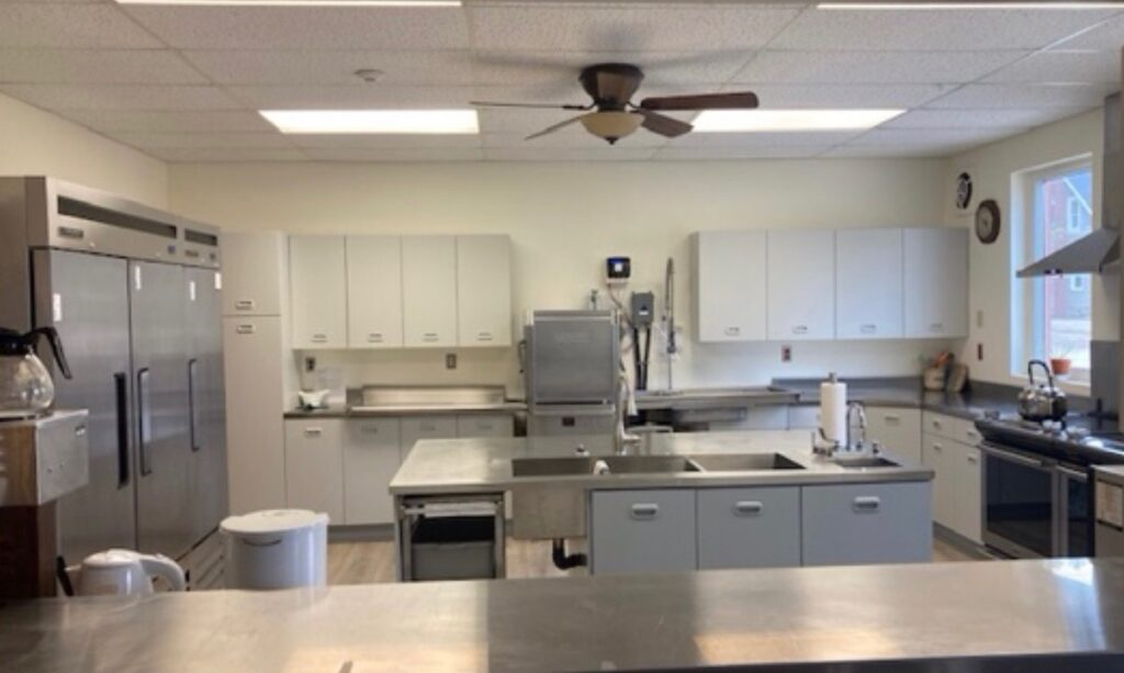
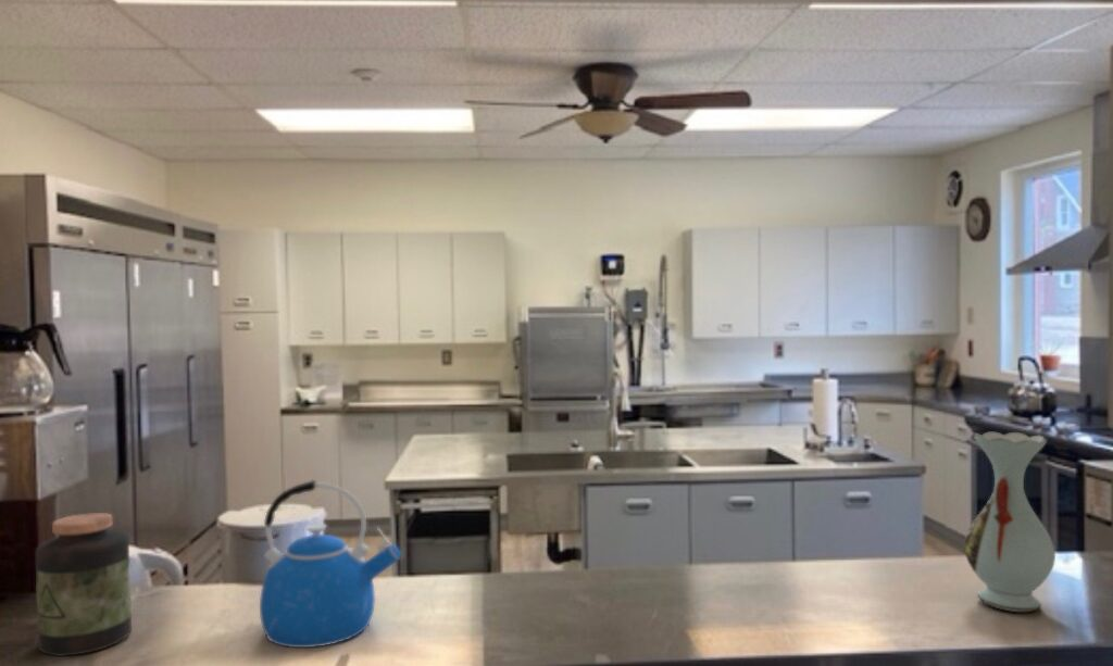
+ kettle [259,479,402,649]
+ vase [963,430,1056,613]
+ jar [35,512,133,657]
